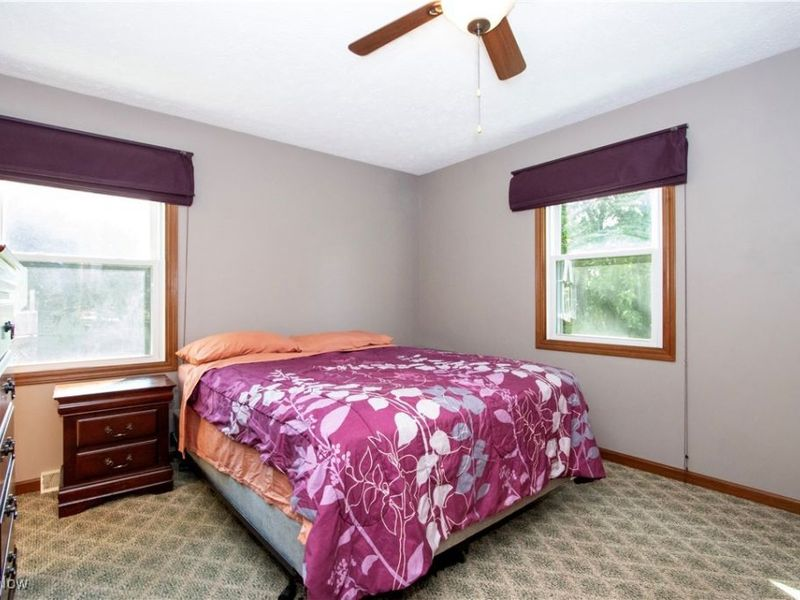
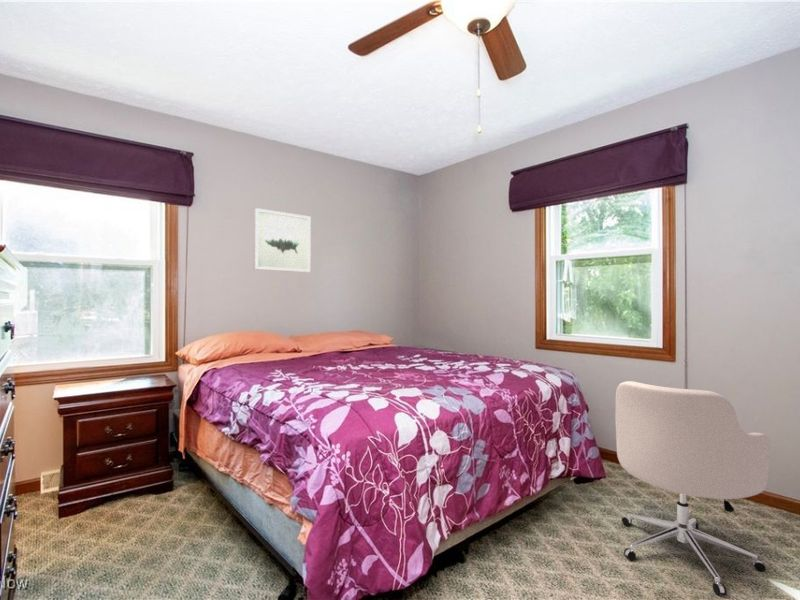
+ chair [614,380,771,596]
+ wall art [252,207,312,273]
